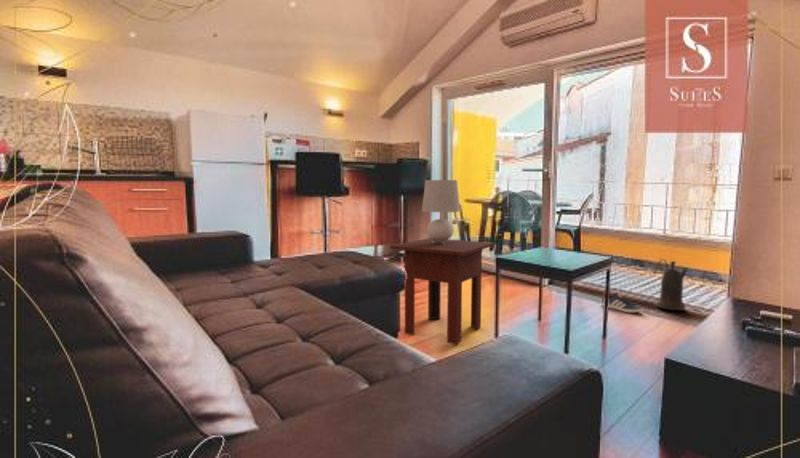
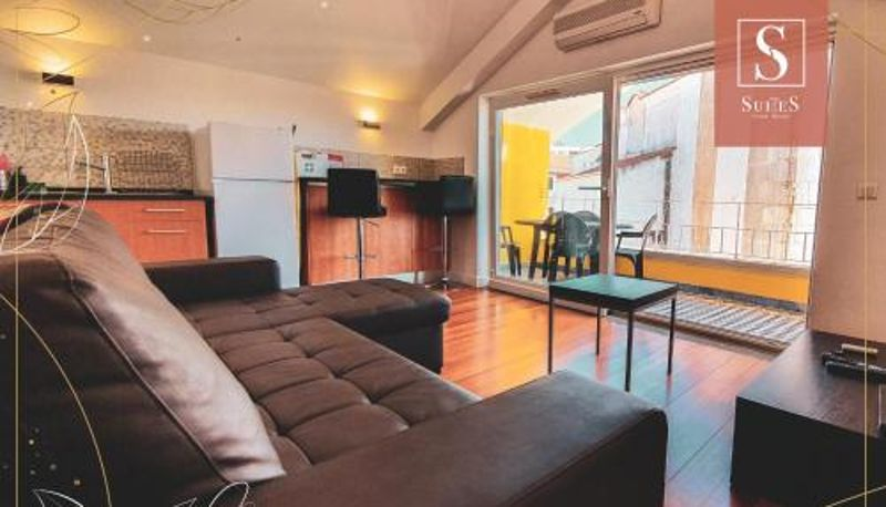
- table lamp [421,179,461,244]
- sneaker [601,291,644,313]
- side table [389,237,496,346]
- watering can [654,258,688,311]
